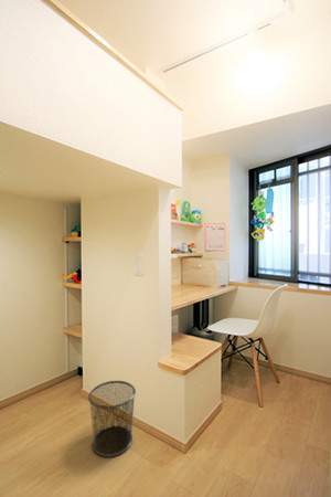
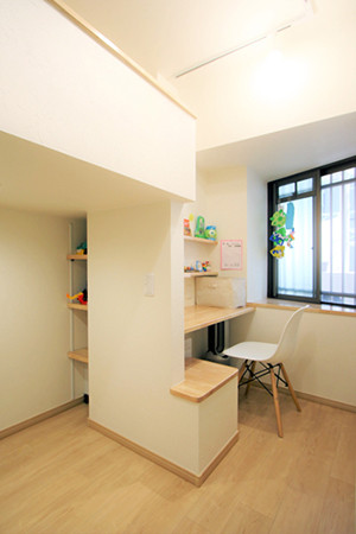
- waste bin [87,380,137,458]
